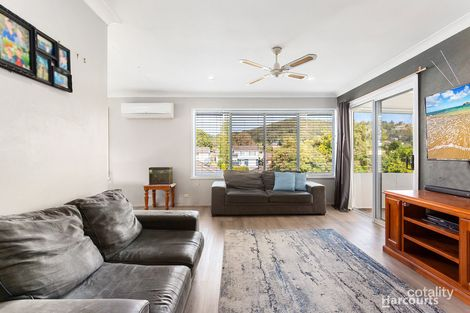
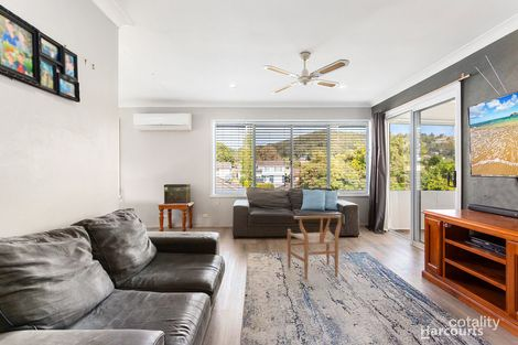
+ chair [287,214,343,280]
